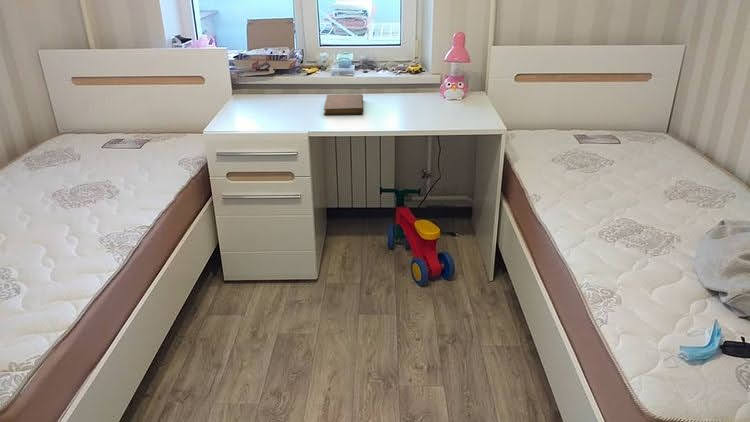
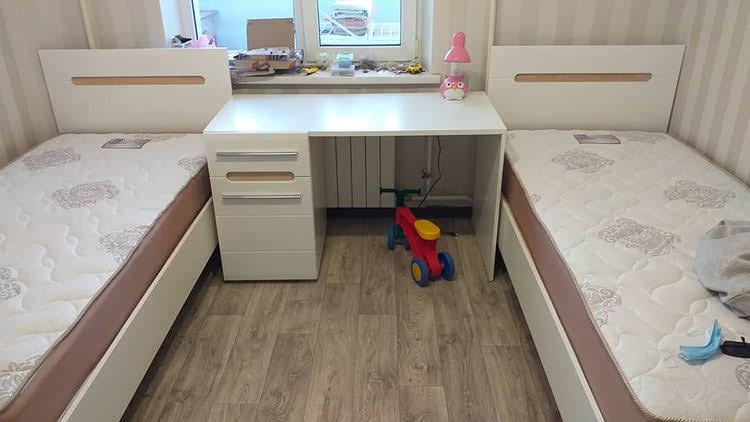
- notebook [323,93,364,116]
